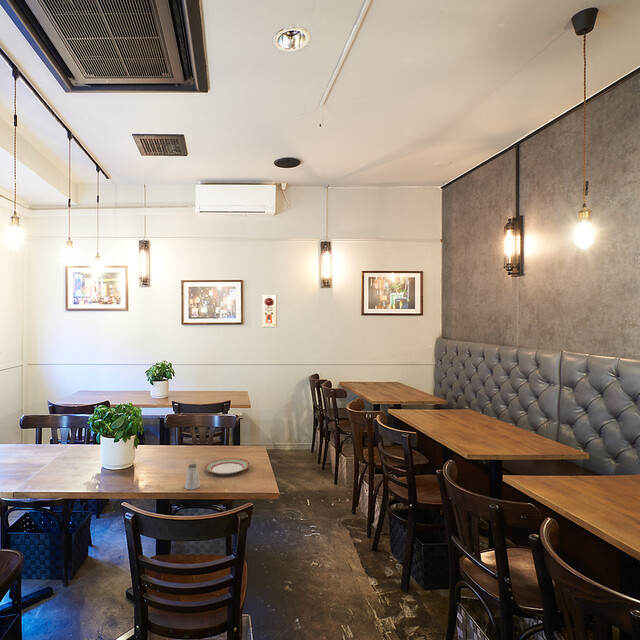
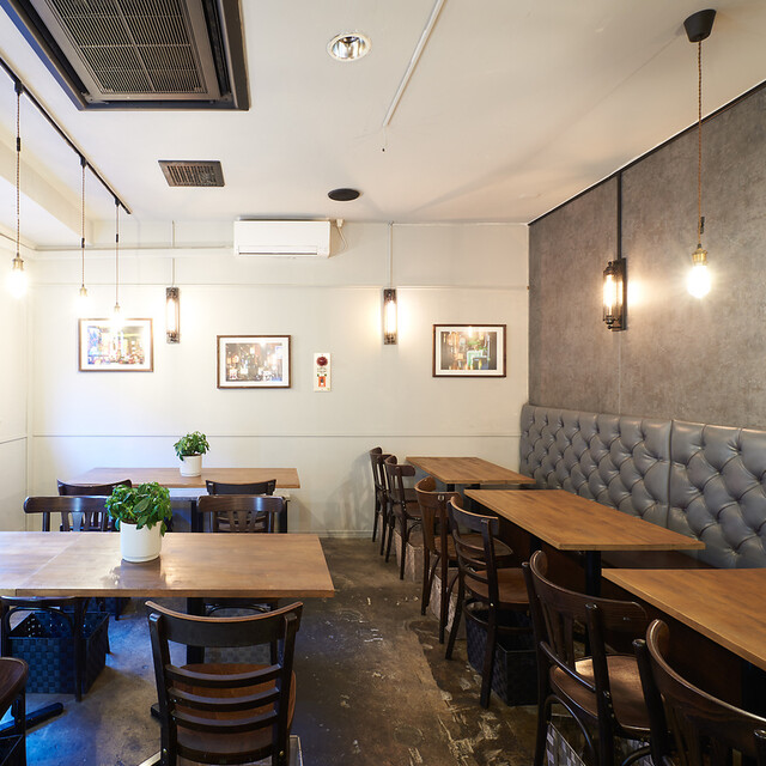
- plate [204,457,251,476]
- saltshaker [184,463,201,490]
